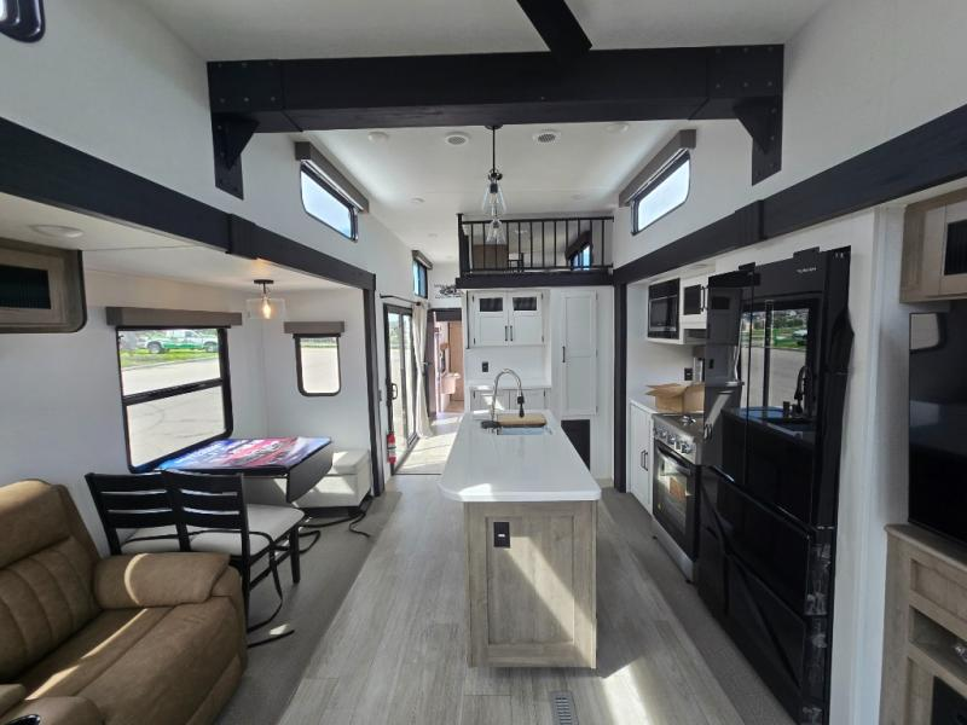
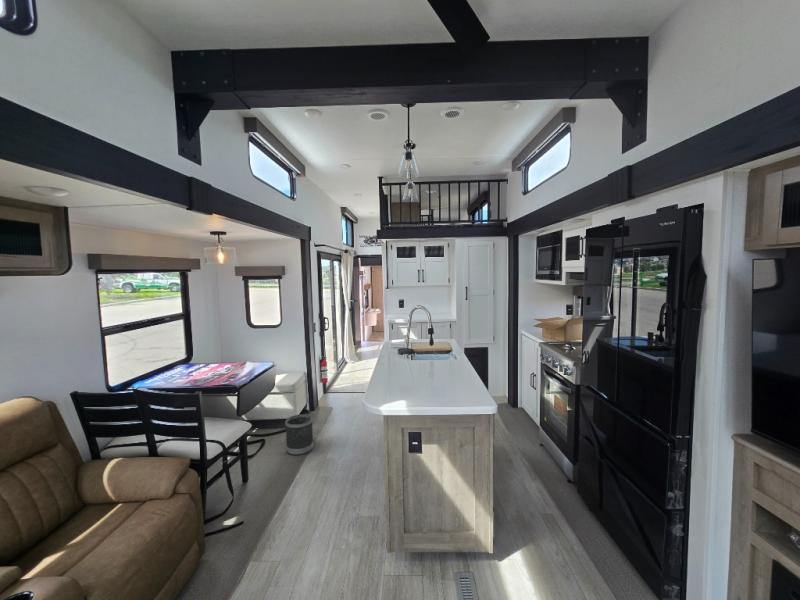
+ wastebasket [284,413,315,456]
